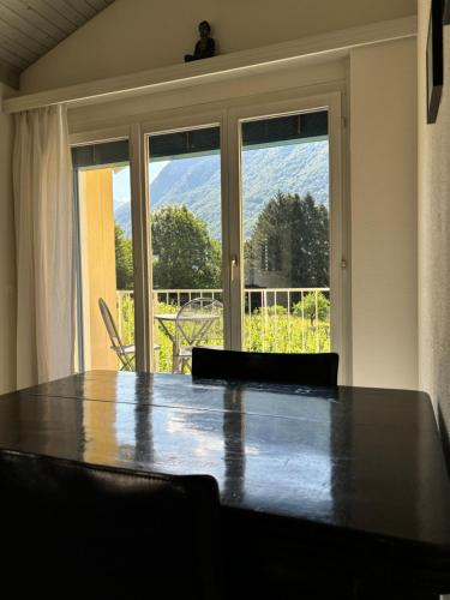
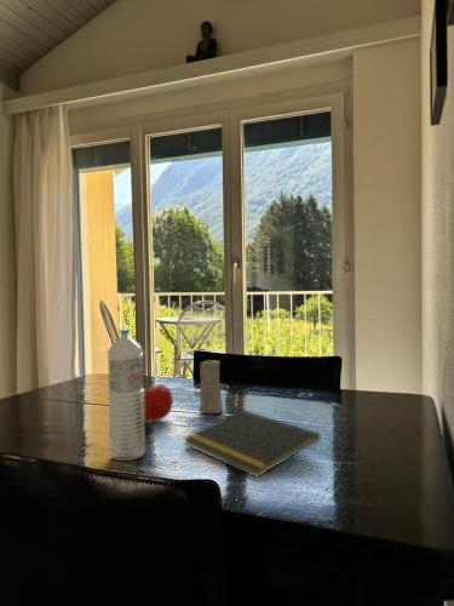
+ fruit [144,379,174,423]
+ notepad [182,408,322,479]
+ candle [197,355,224,415]
+ water bottle [107,327,146,462]
